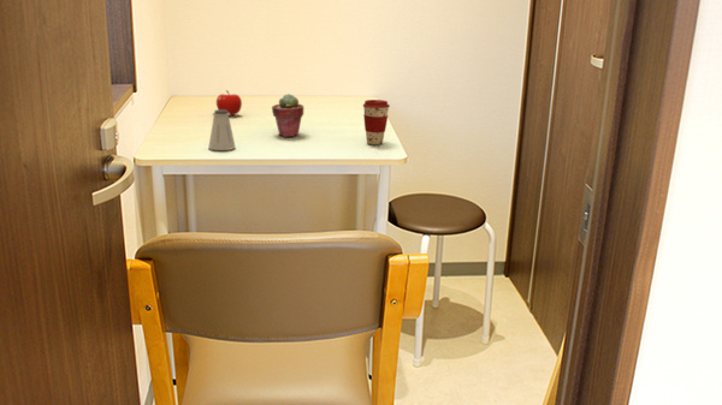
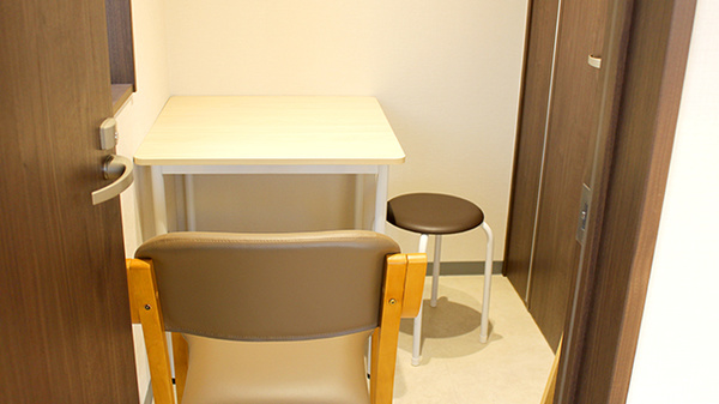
- saltshaker [207,108,237,151]
- apple [215,89,243,117]
- potted succulent [271,93,304,138]
- coffee cup [362,99,391,145]
